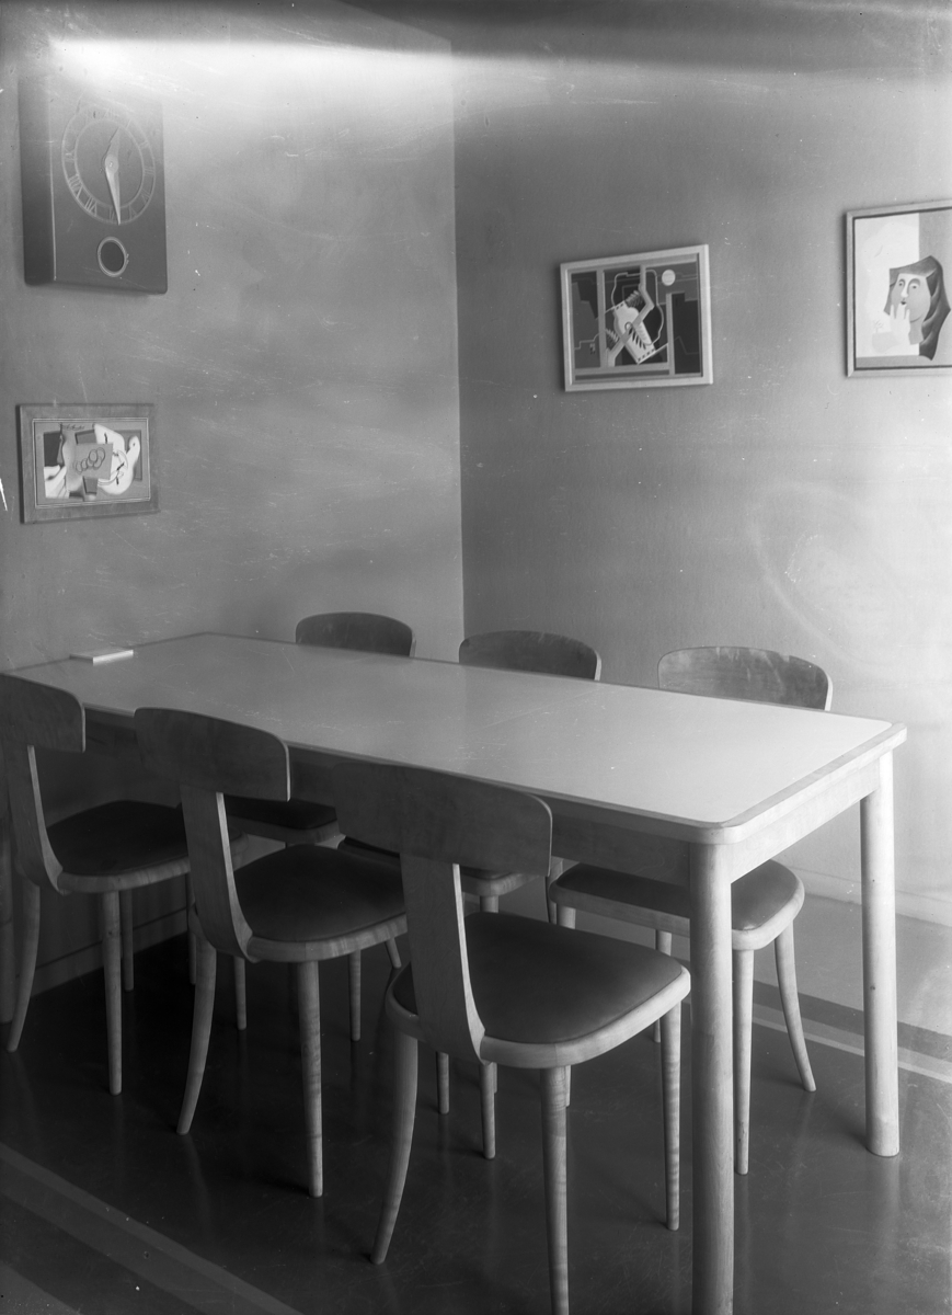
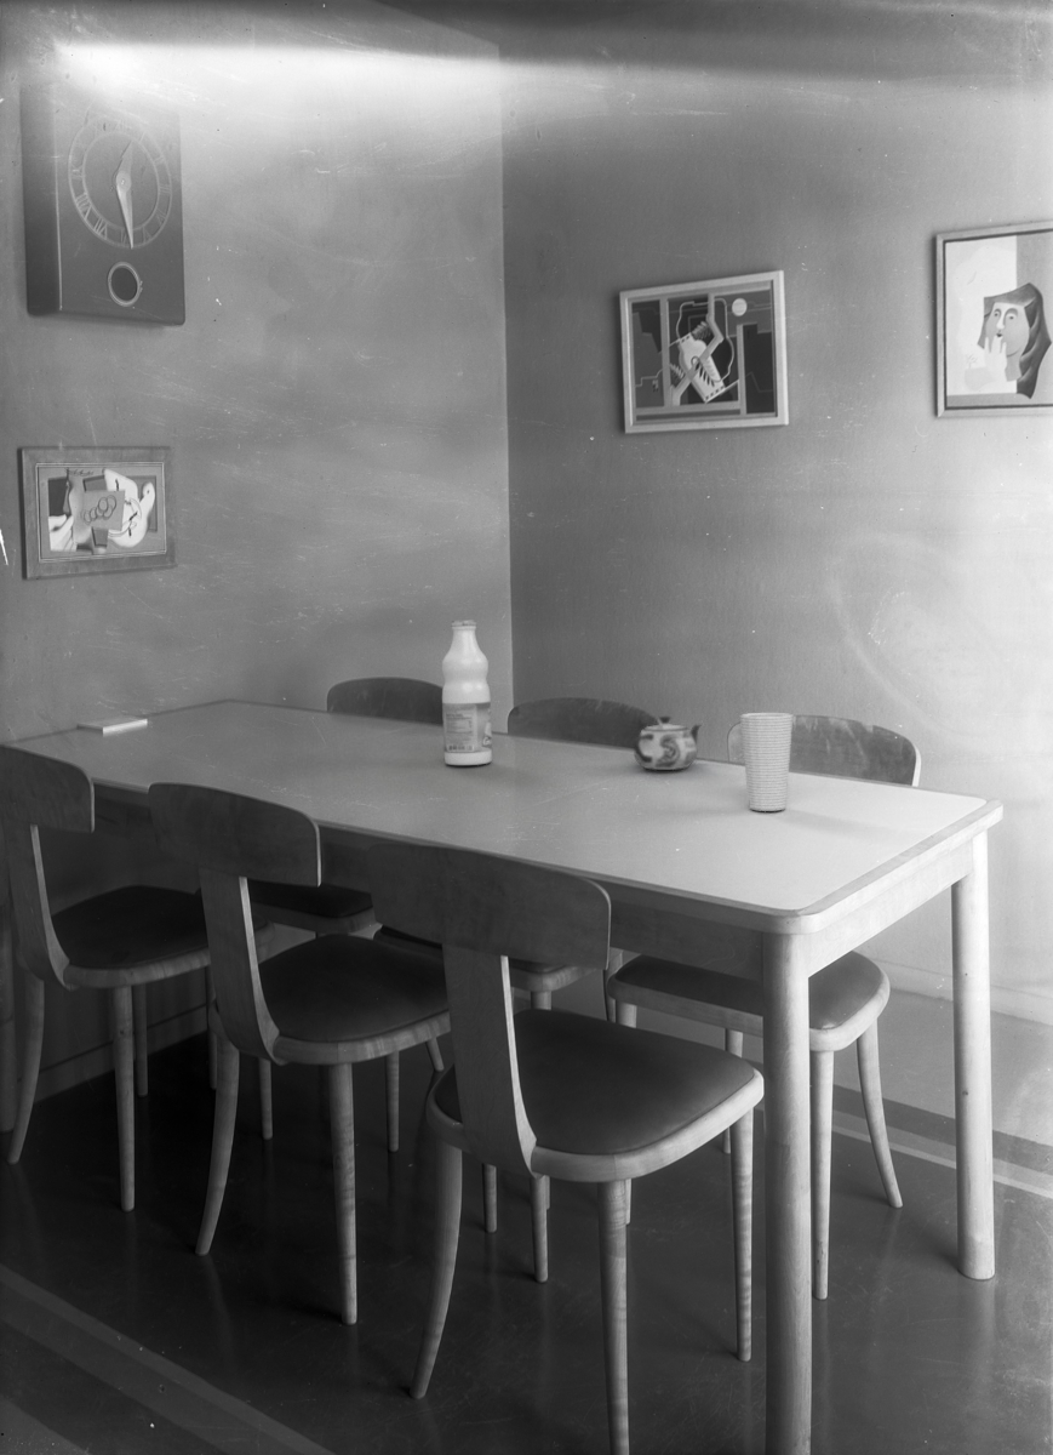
+ cup [739,712,794,812]
+ teapot [633,715,703,771]
+ bottle [441,620,493,766]
